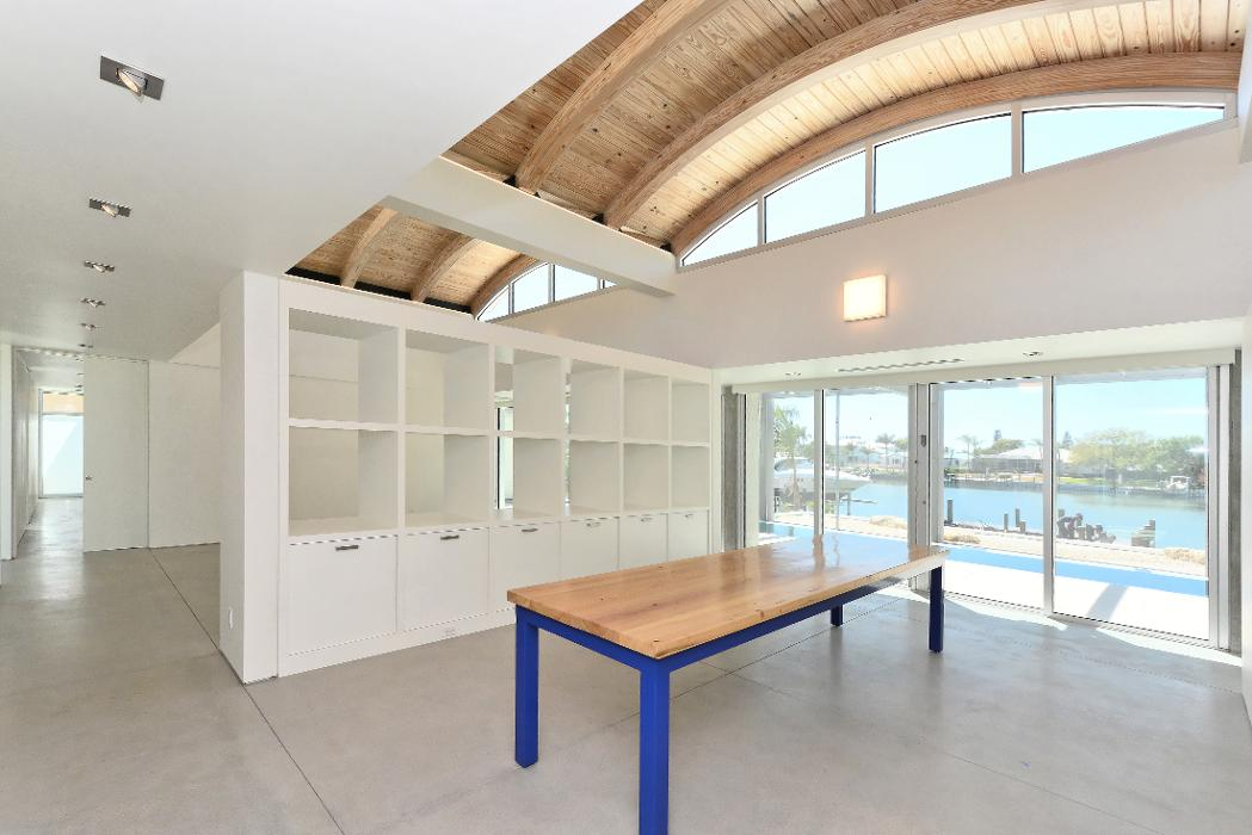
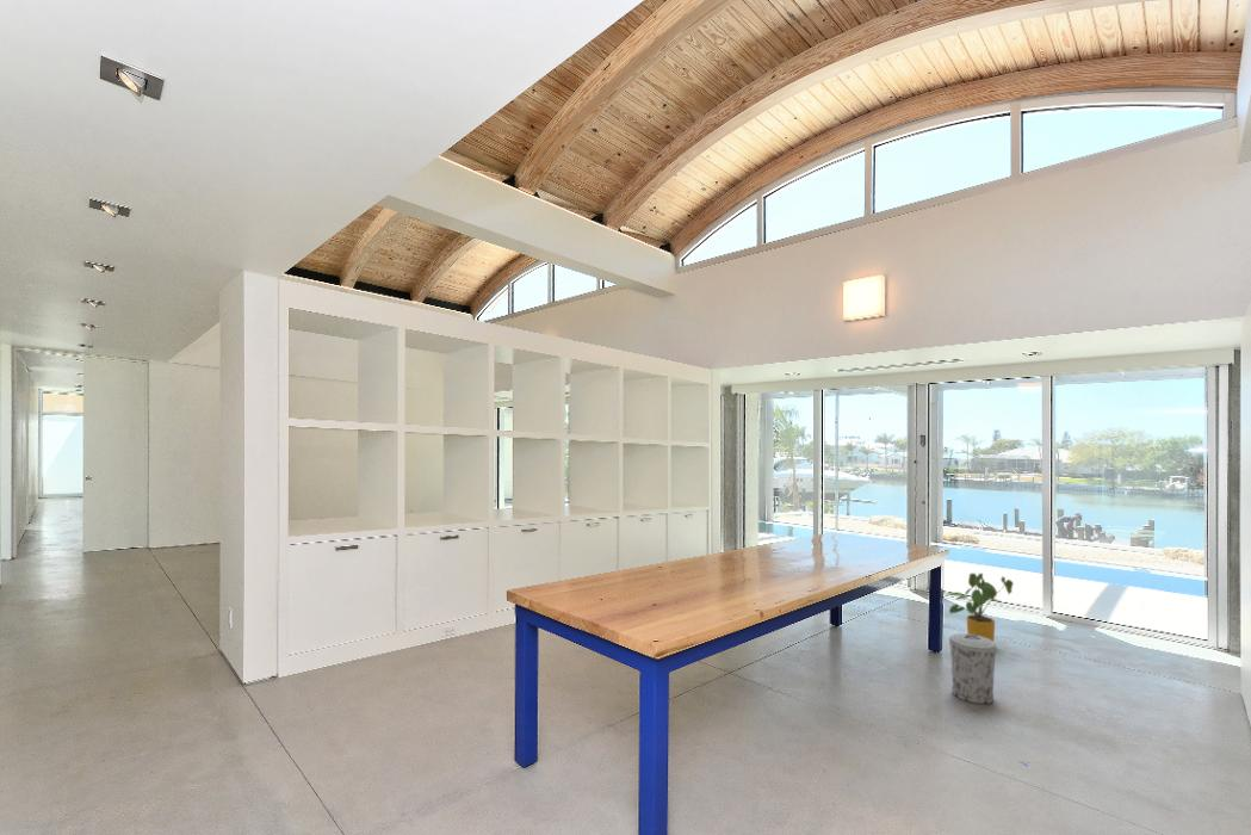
+ trash can [948,632,998,705]
+ house plant [945,571,1015,643]
